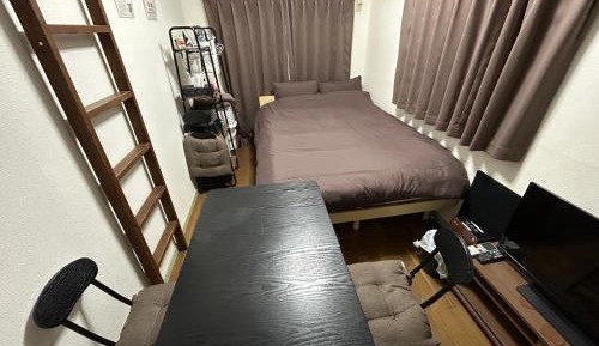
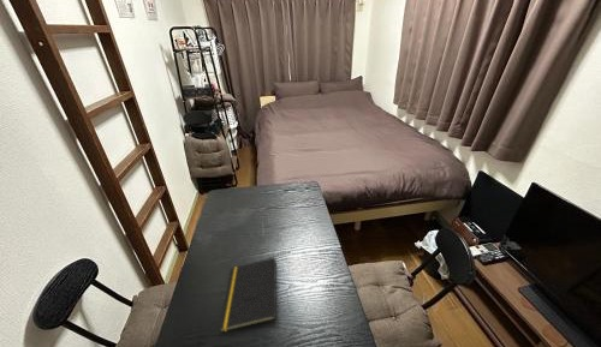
+ notepad [218,256,276,334]
